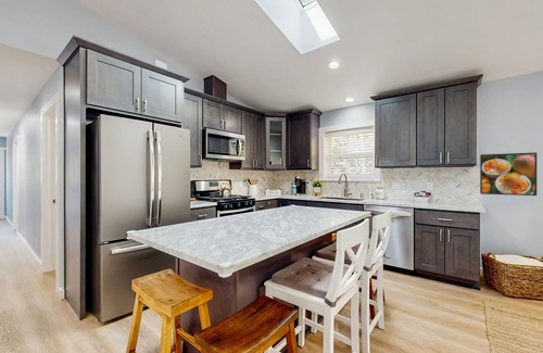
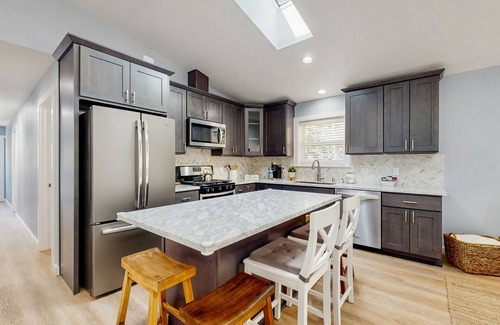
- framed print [479,151,538,197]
